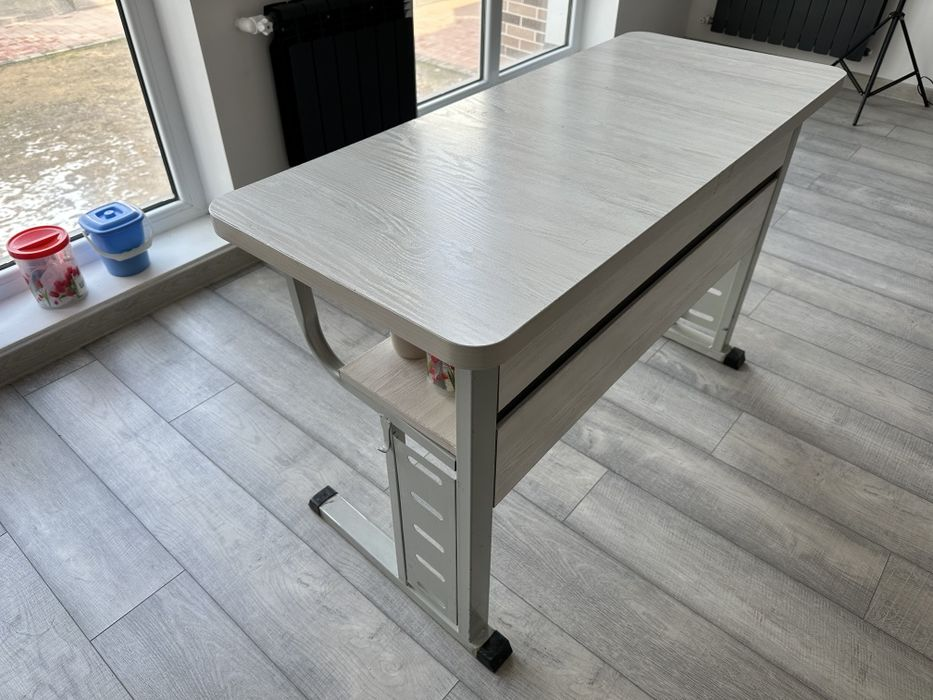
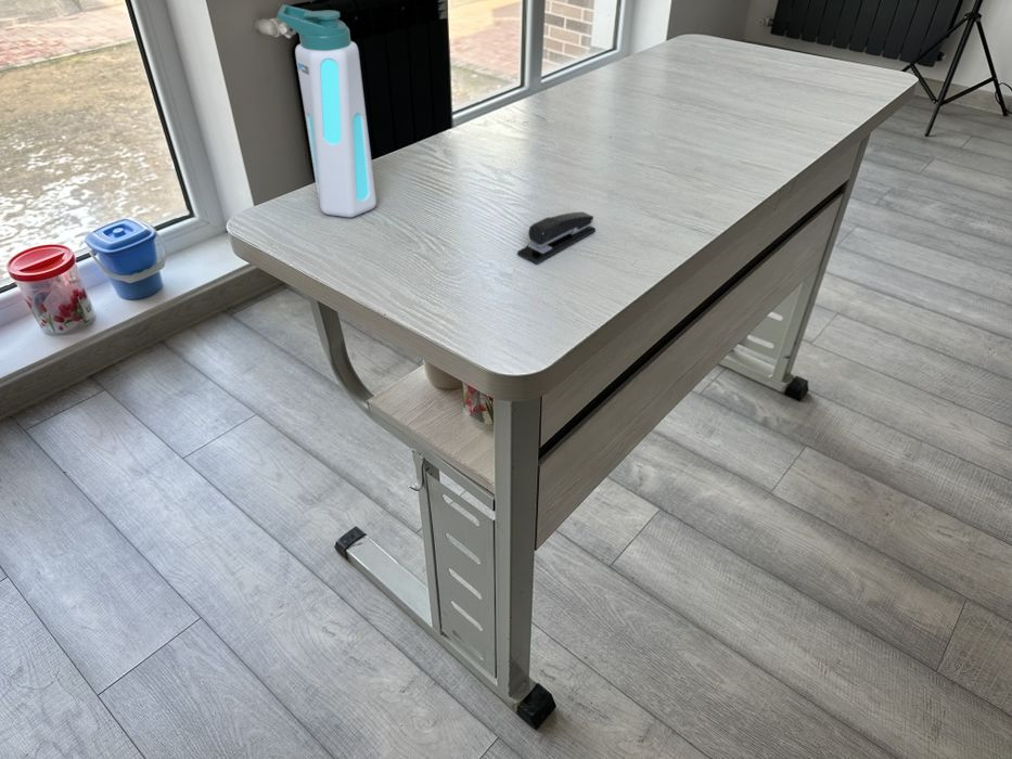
+ stapler [516,211,597,266]
+ water bottle [276,3,377,219]
